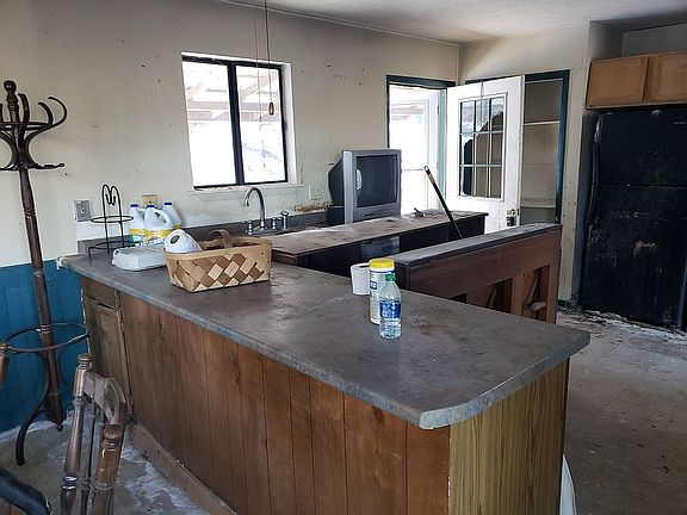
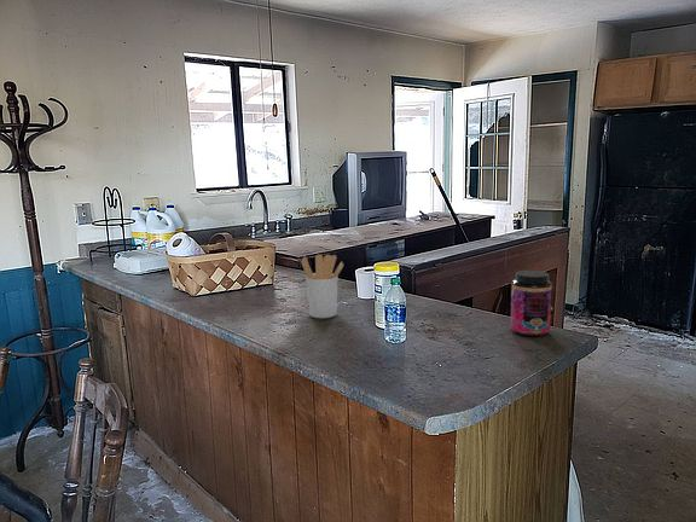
+ jar [509,269,553,337]
+ utensil holder [300,254,344,319]
